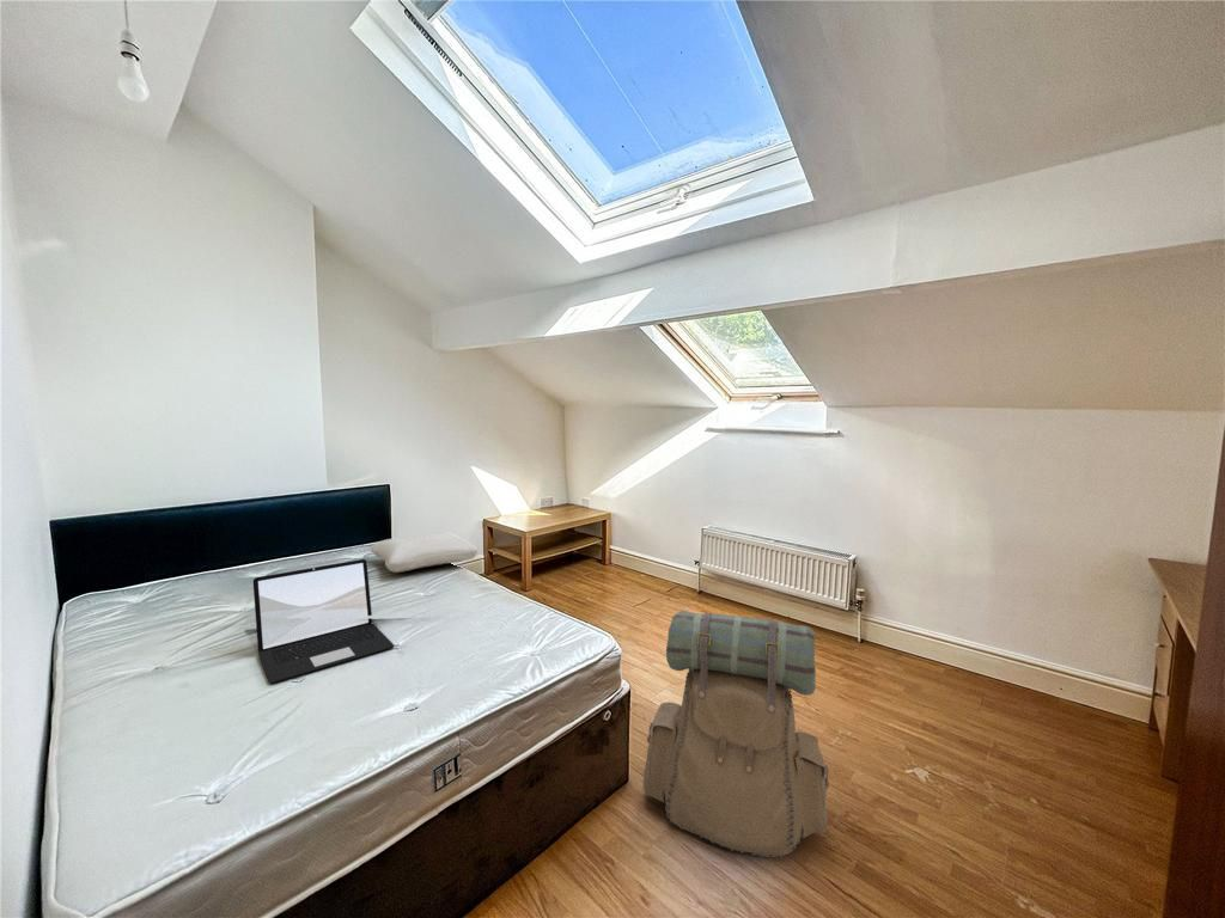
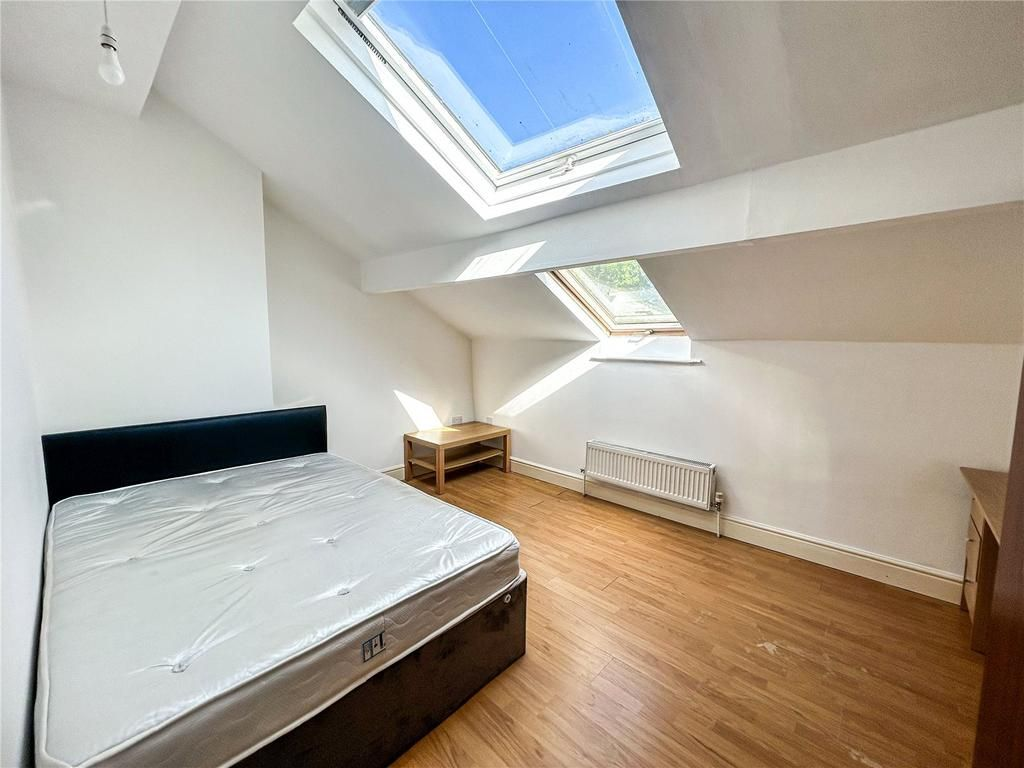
- pillow [368,531,479,574]
- laptop [252,558,395,684]
- backpack [642,610,830,858]
